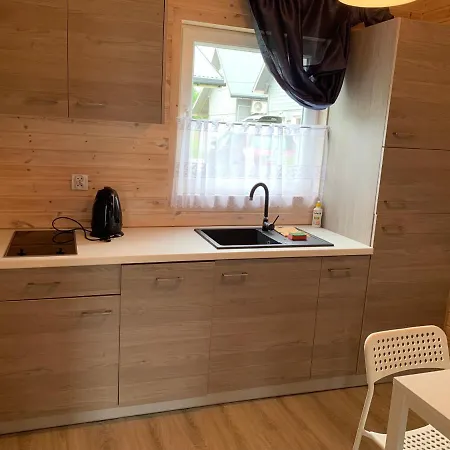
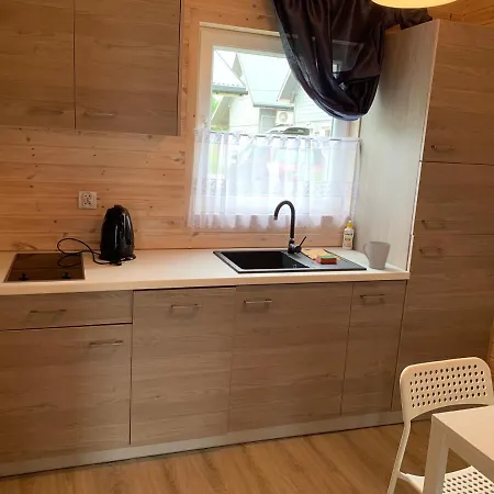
+ mug [361,240,392,270]
